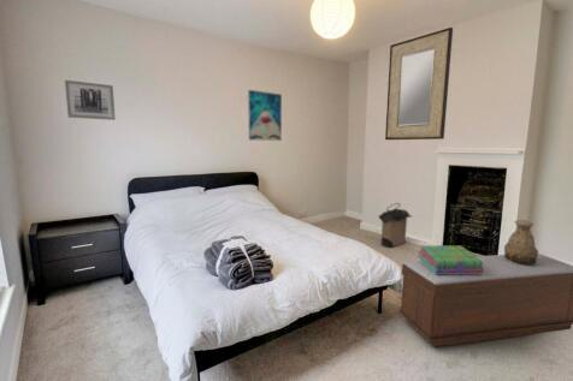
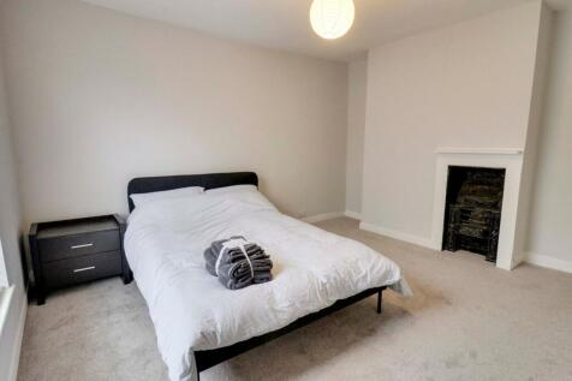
- stack of books [417,244,484,274]
- home mirror [384,26,454,141]
- wall art [247,89,283,142]
- lantern [503,219,539,264]
- wall art [64,79,117,121]
- bench [398,252,573,349]
- laundry hamper [378,202,412,249]
